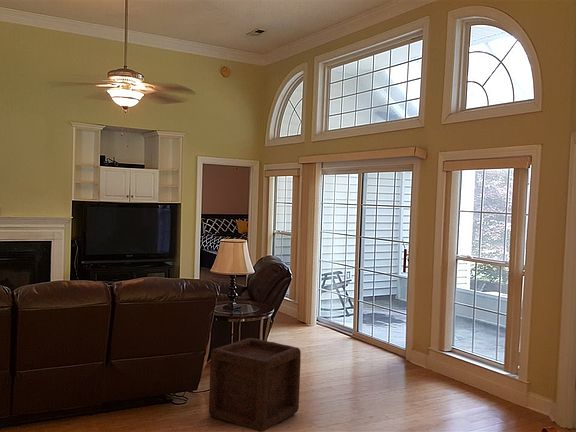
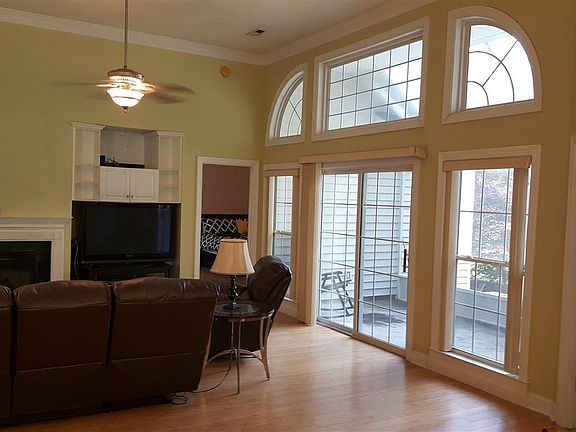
- ottoman [208,337,302,432]
